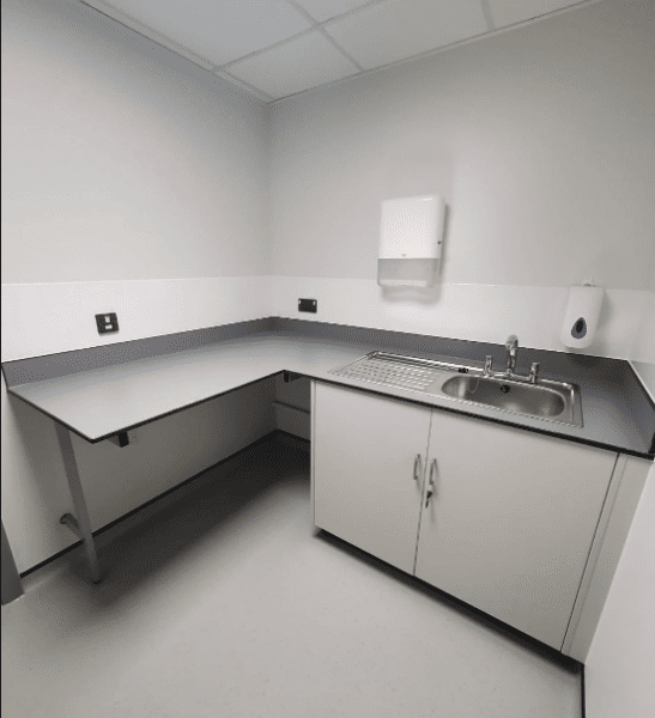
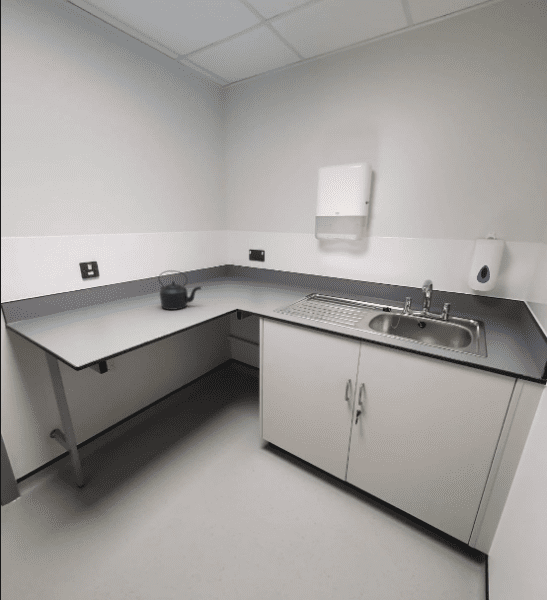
+ kettle [157,269,202,311]
